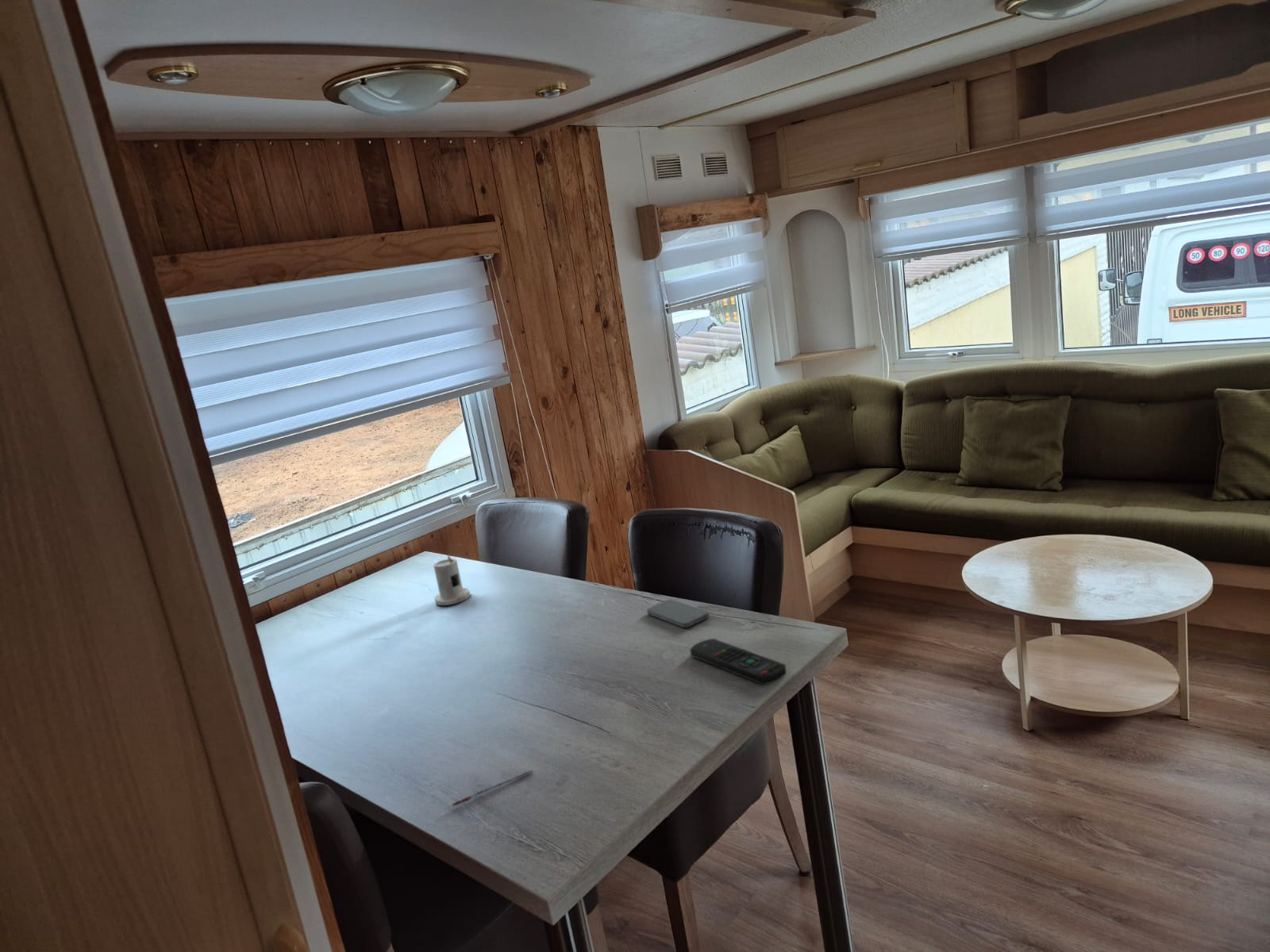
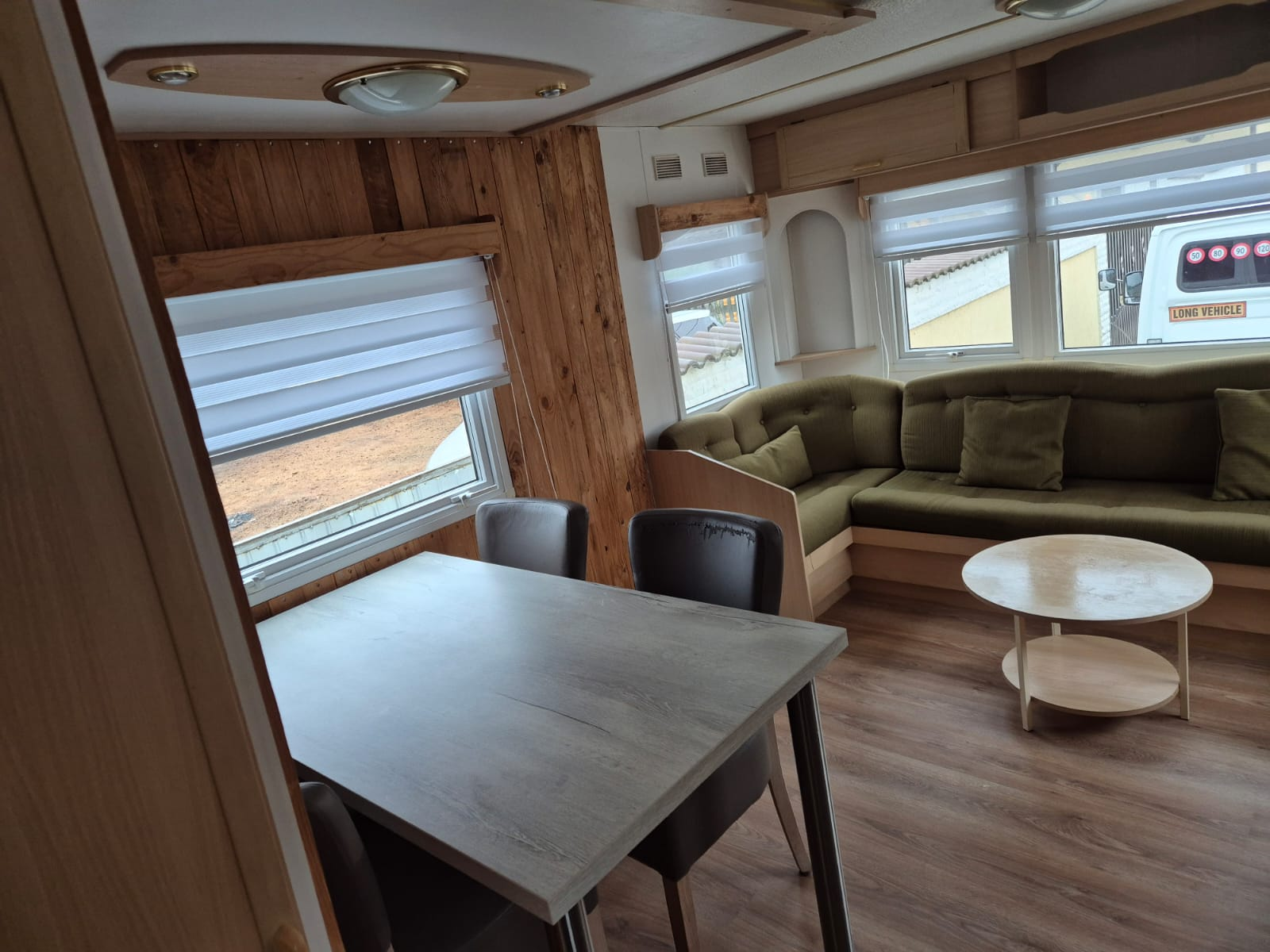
- remote control [690,638,787,685]
- candle [433,555,471,606]
- pen [451,770,533,807]
- smartphone [646,599,710,628]
